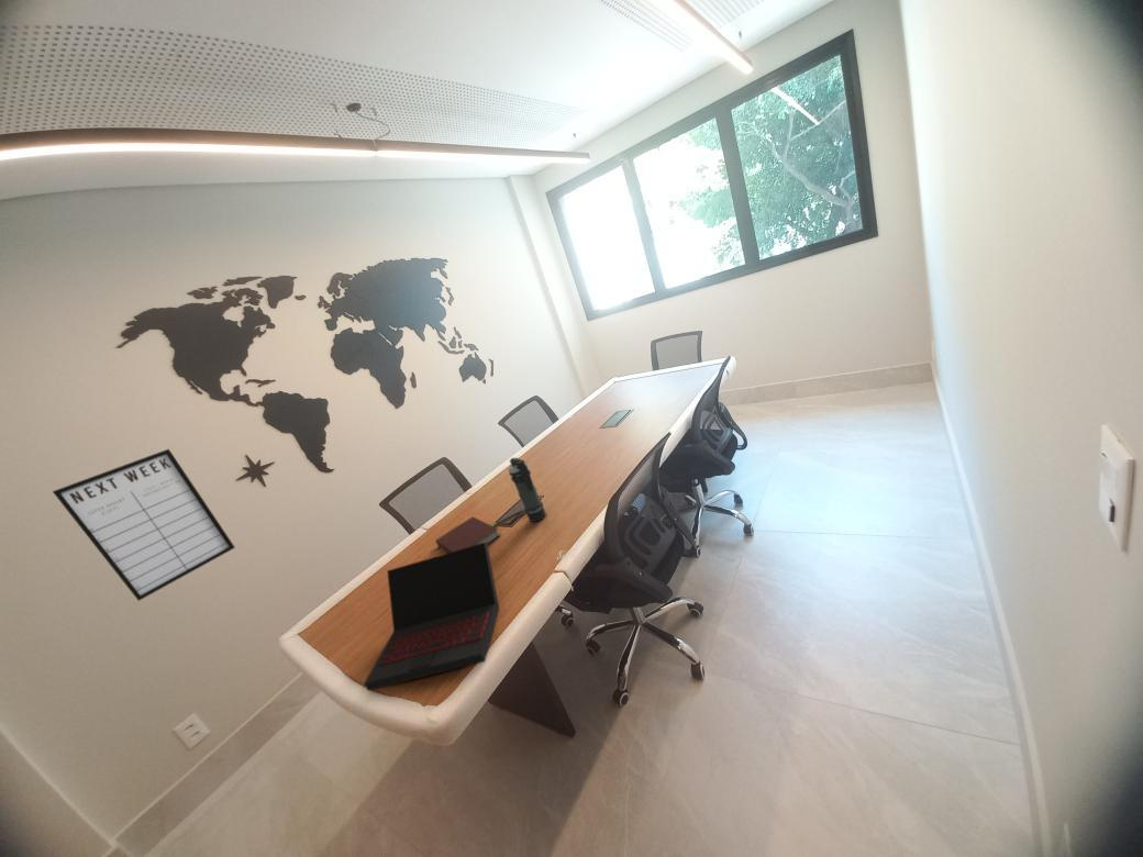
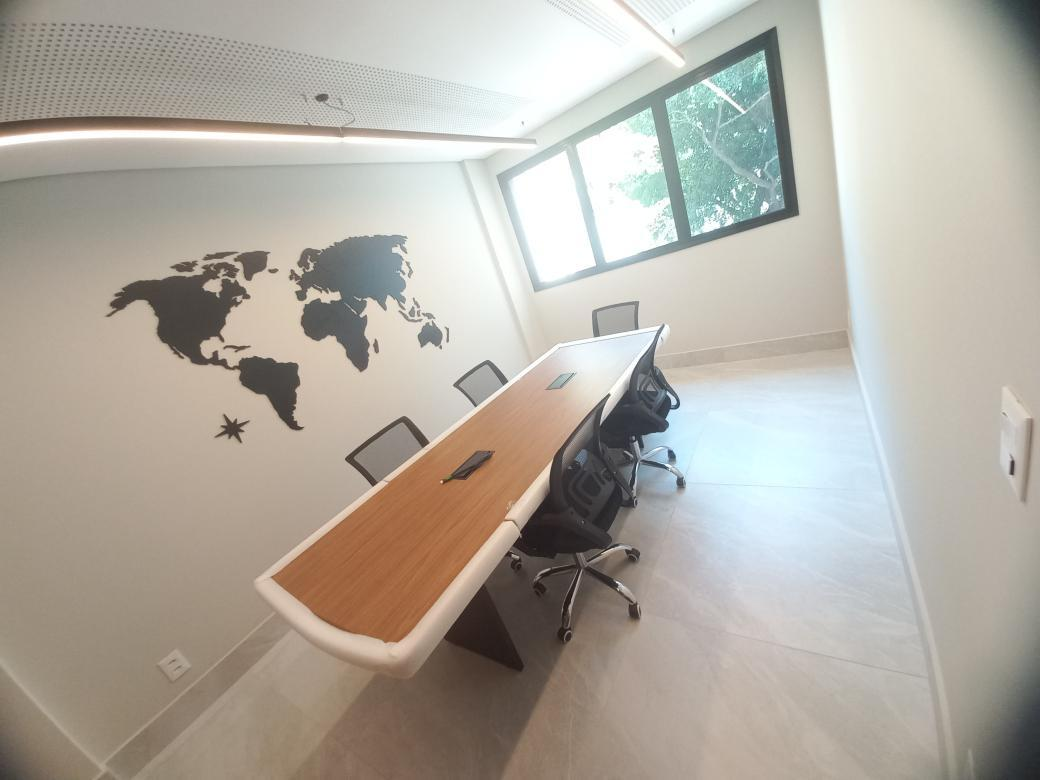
- writing board [52,448,236,602]
- smoke grenade [507,457,547,523]
- notebook [434,515,501,553]
- laptop [363,543,500,692]
